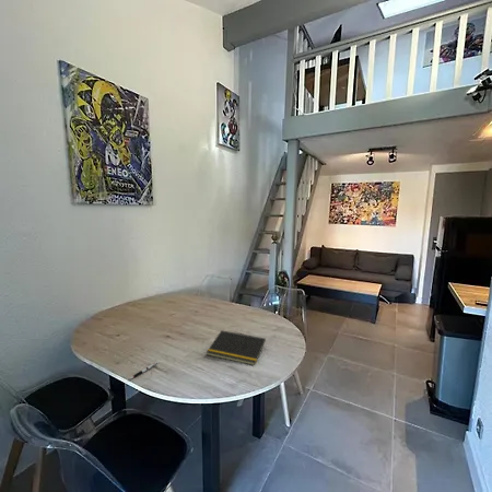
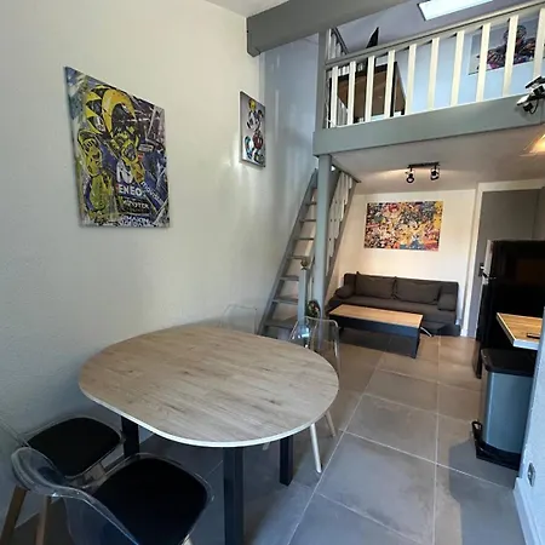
- pen [128,360,161,380]
- notepad [206,329,267,365]
